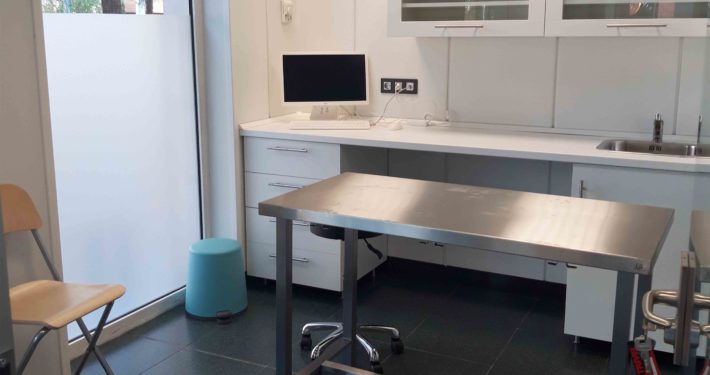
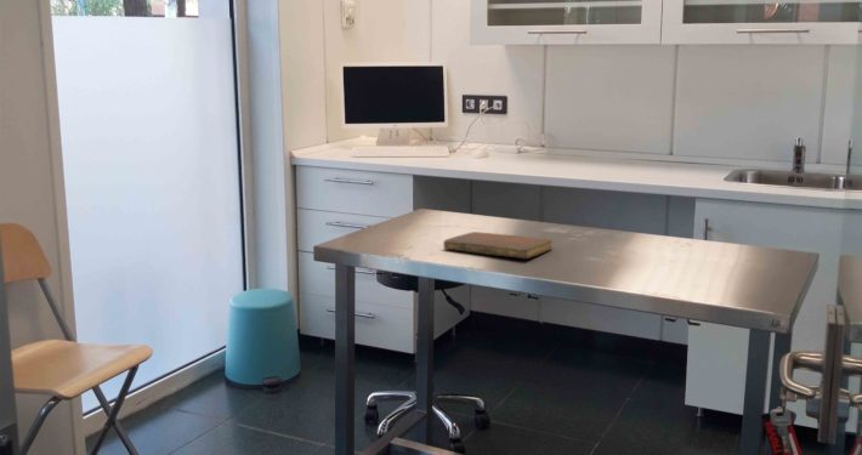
+ notebook [442,231,554,260]
